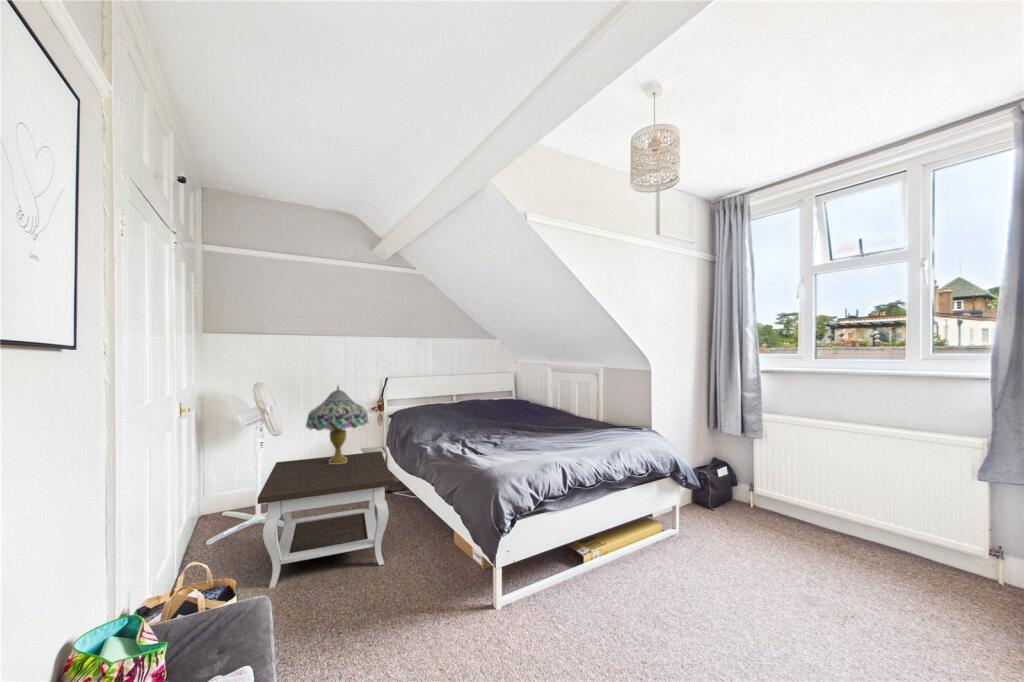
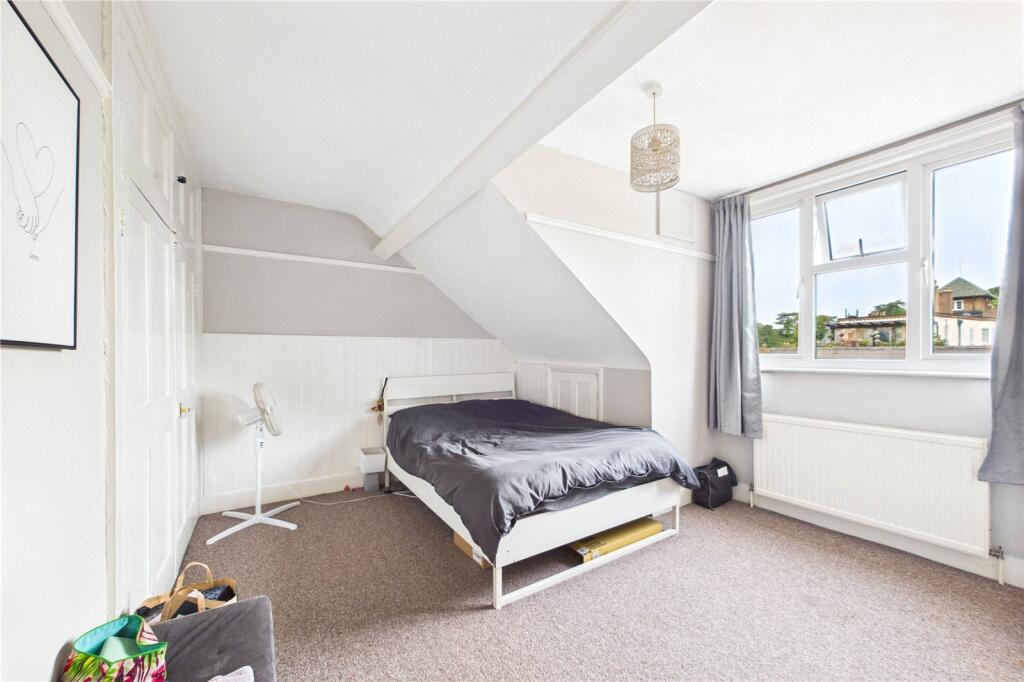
- table lamp [305,384,370,464]
- side table [257,450,393,589]
